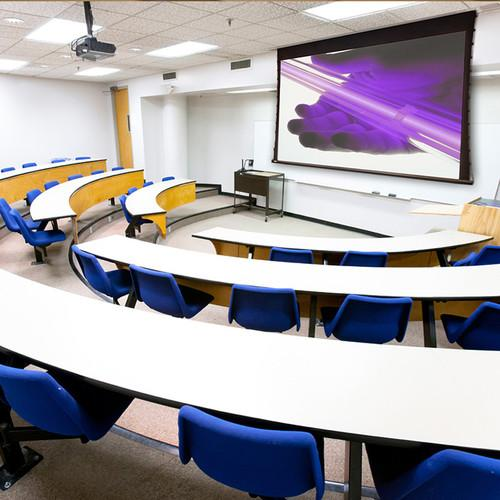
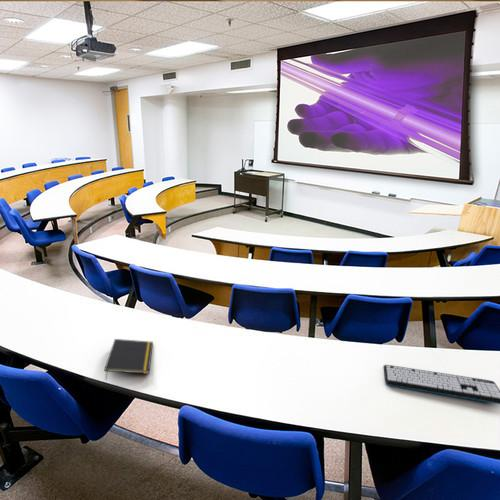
+ notepad [103,338,154,381]
+ keyboard [383,364,500,405]
